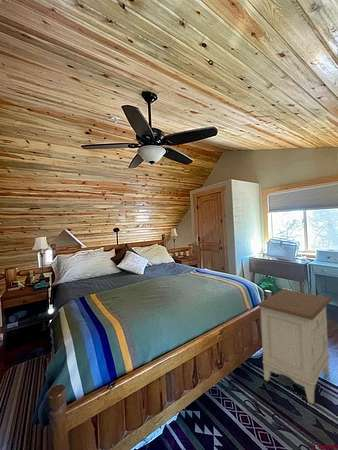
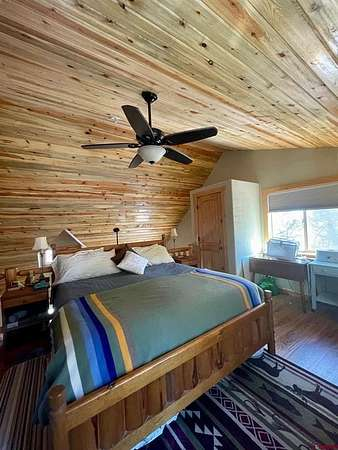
- nightstand [257,288,333,405]
